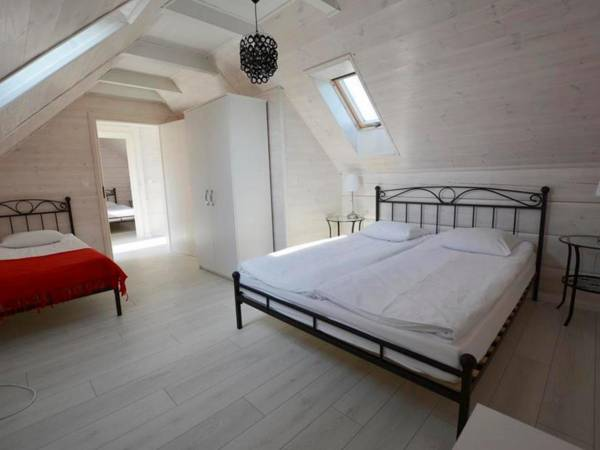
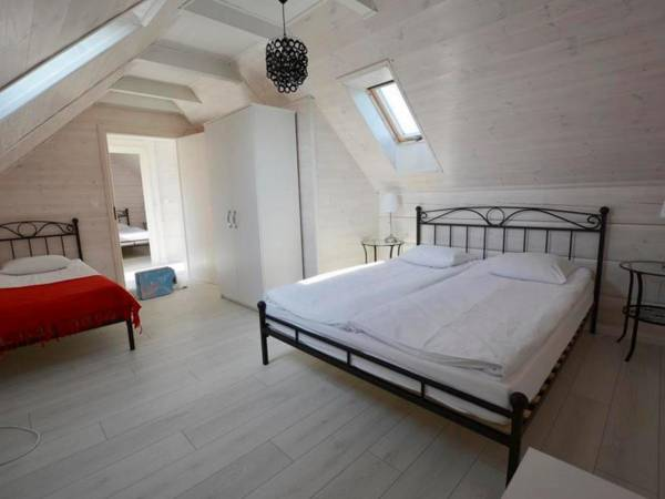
+ can [133,265,188,301]
